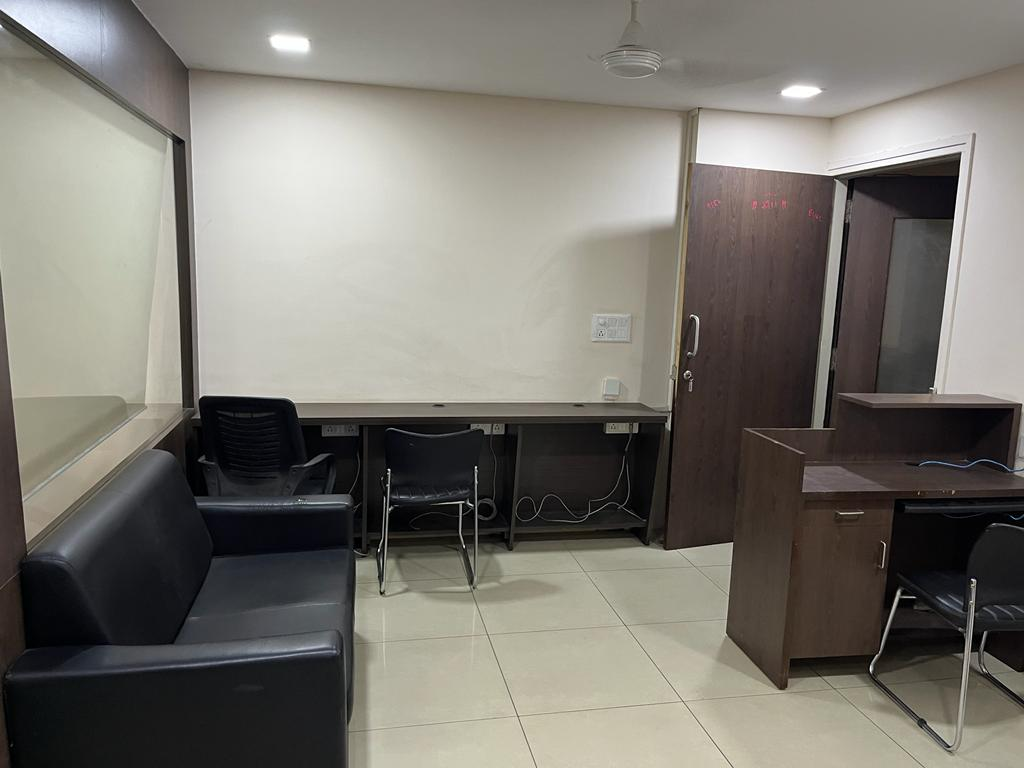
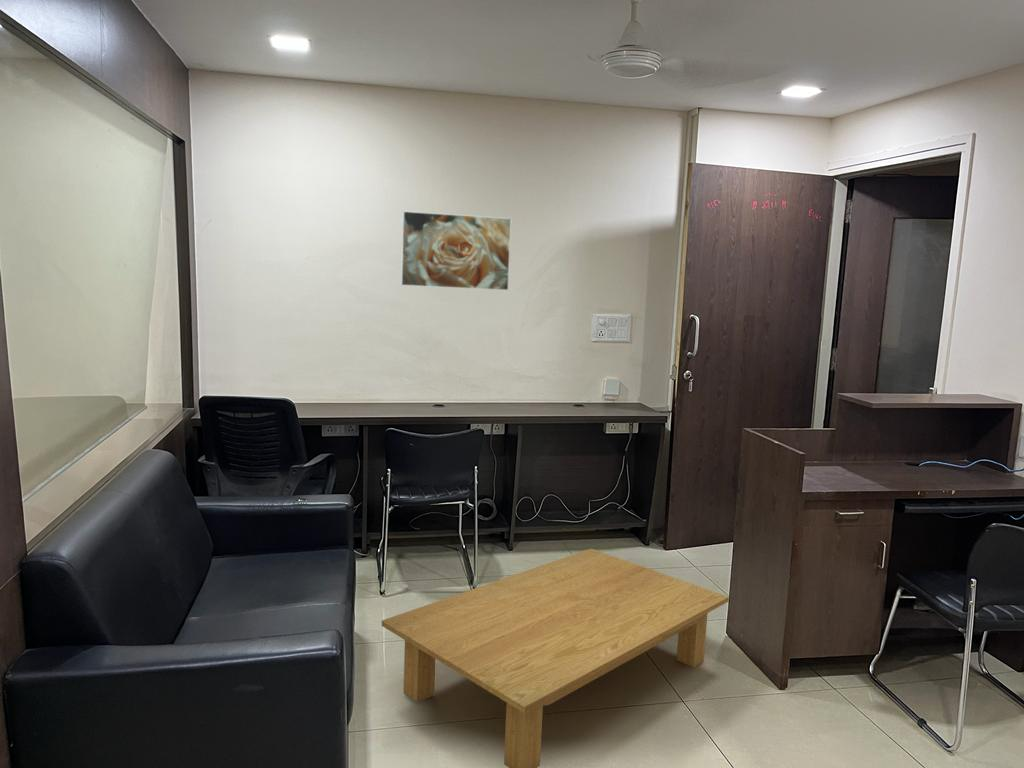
+ coffee table [381,548,730,768]
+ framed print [400,210,512,291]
